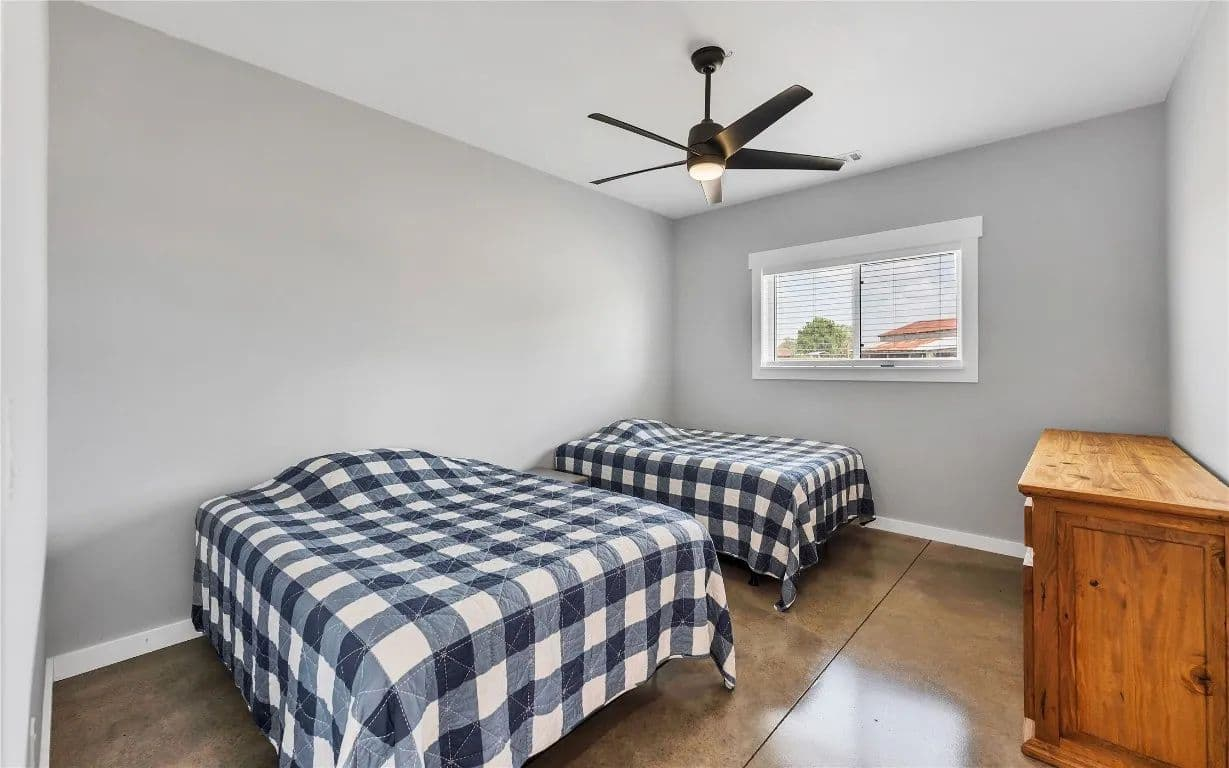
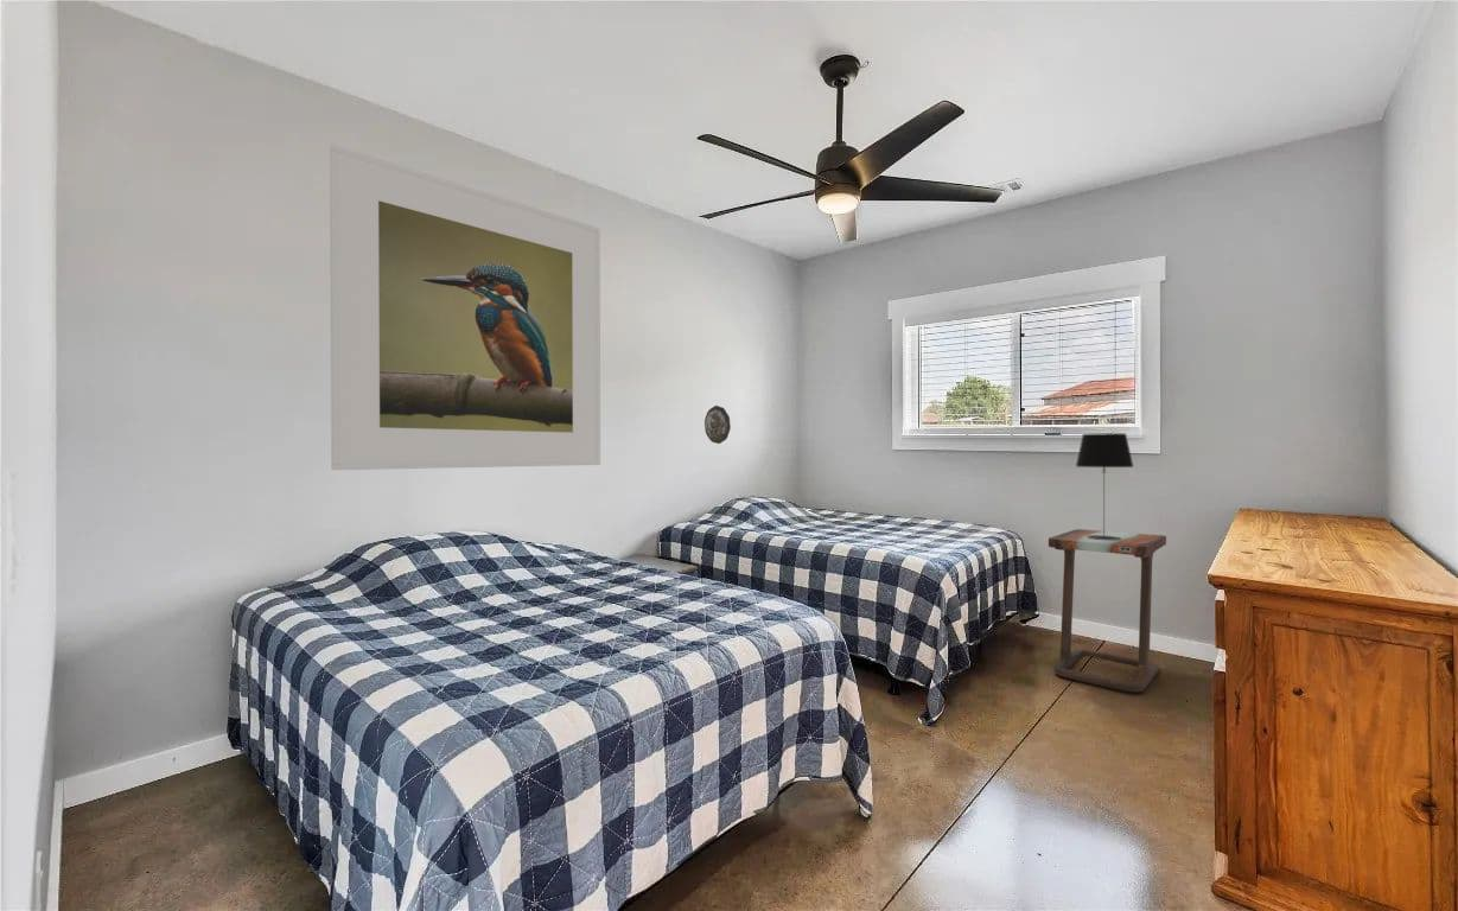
+ side table [1048,528,1167,693]
+ table lamp [1075,432,1135,540]
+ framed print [329,142,601,471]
+ decorative plate [703,404,732,445]
